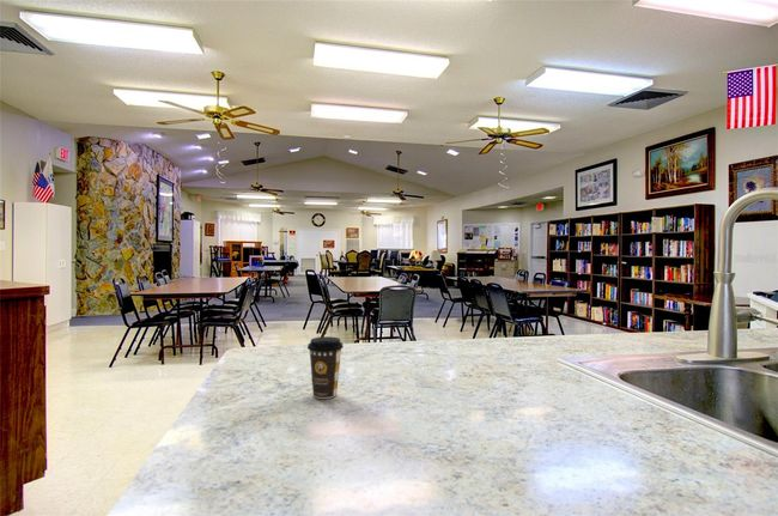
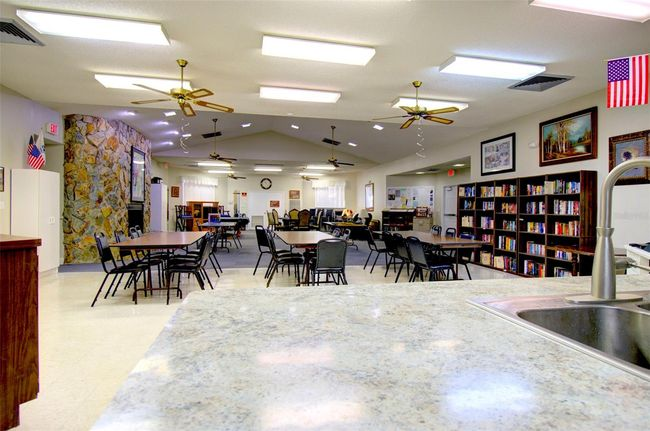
- coffee cup [306,335,345,400]
